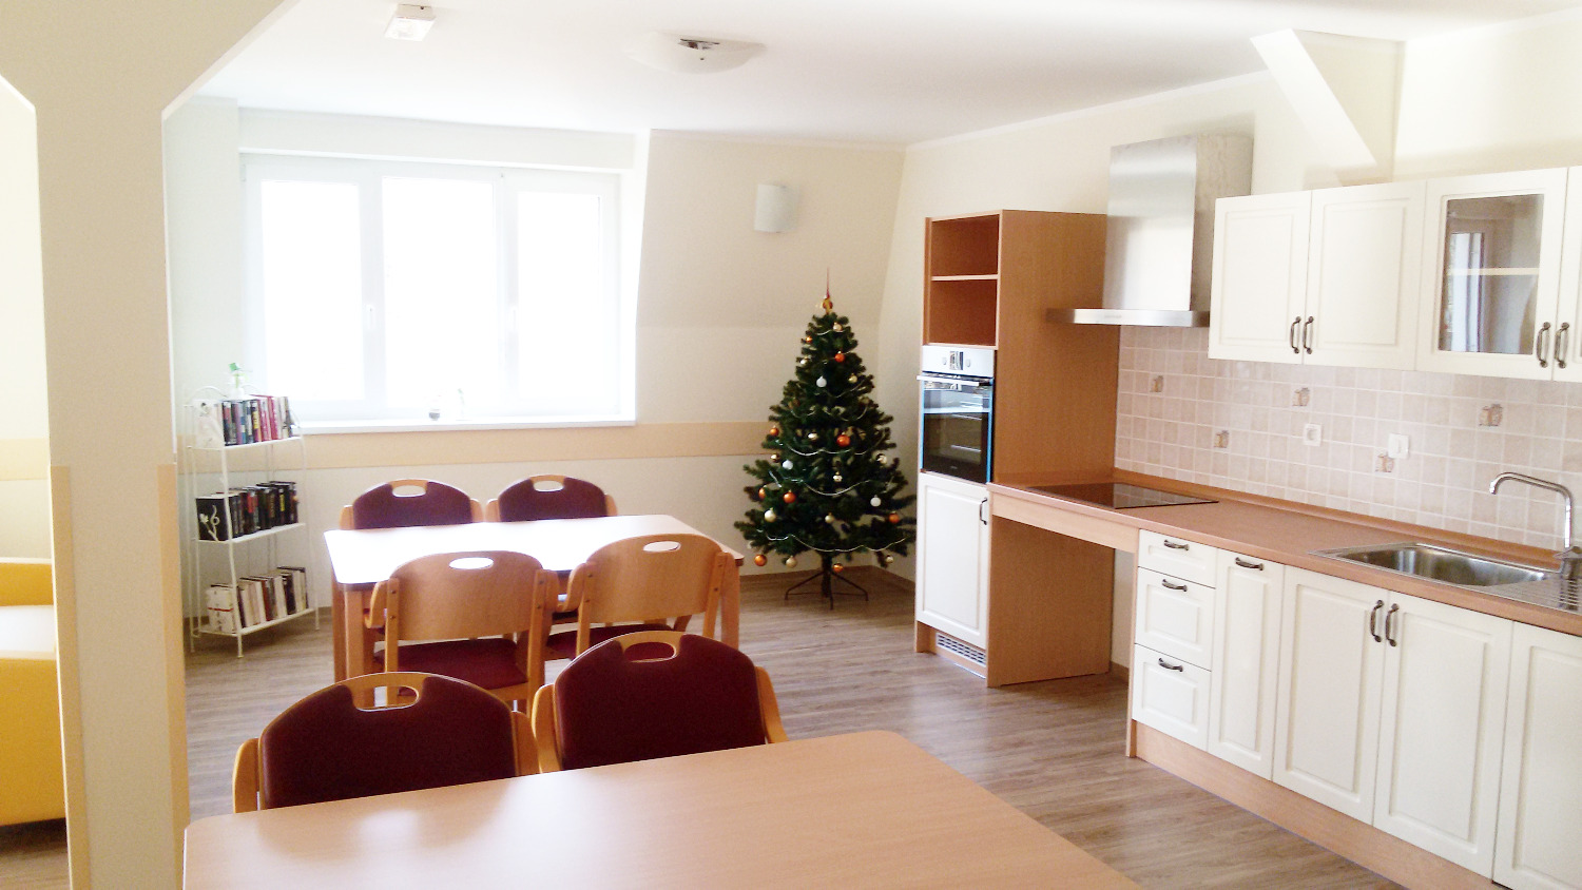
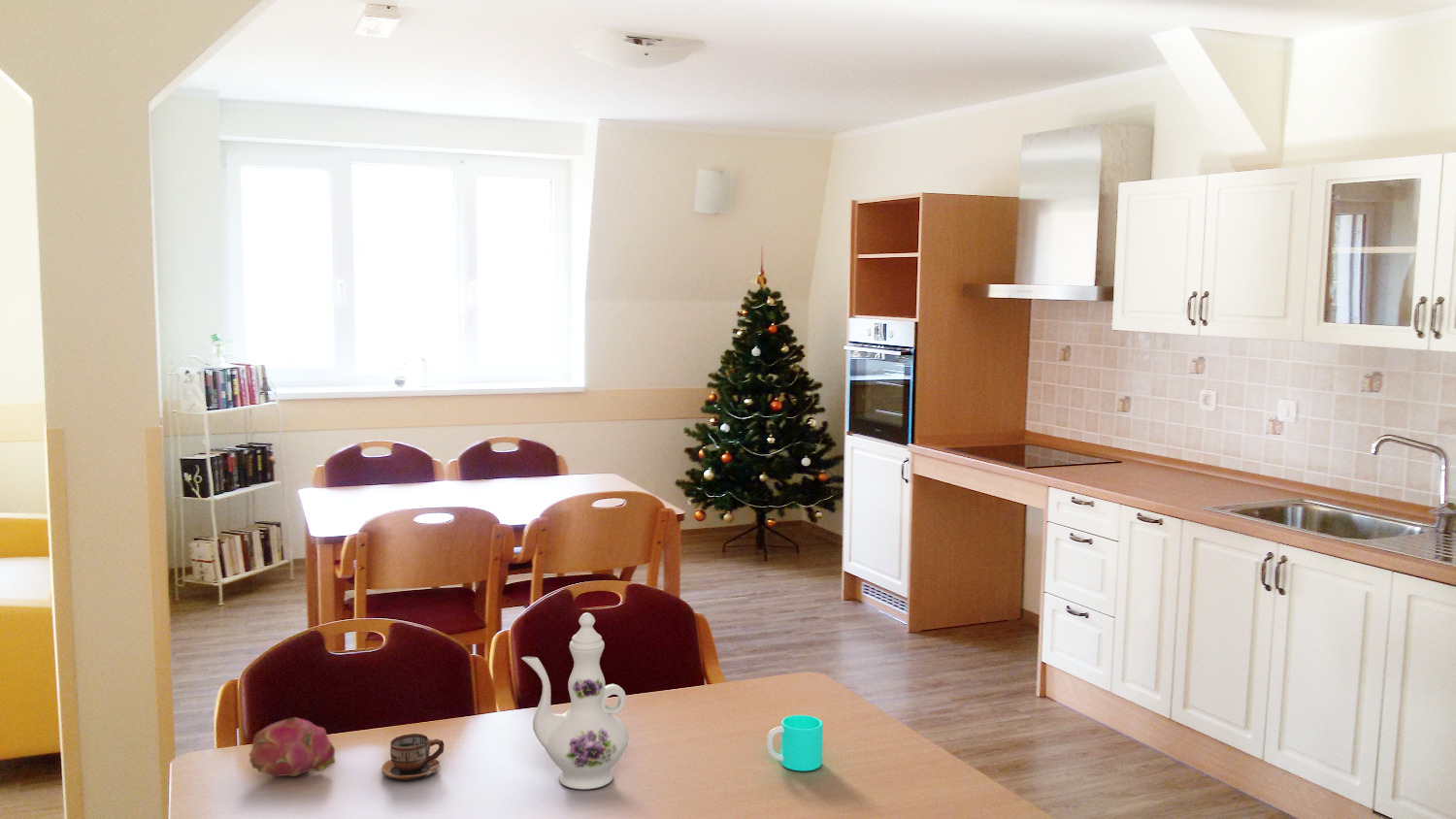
+ cup [381,733,445,781]
+ chinaware [520,611,630,790]
+ fruit [248,717,336,777]
+ cup [765,714,824,771]
